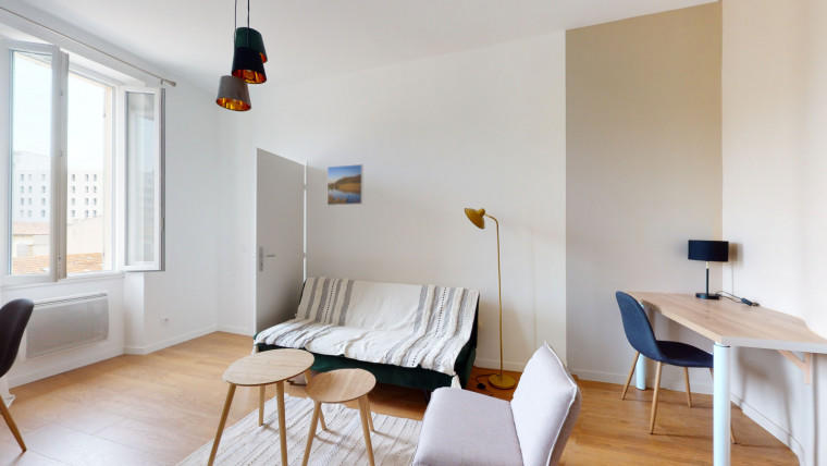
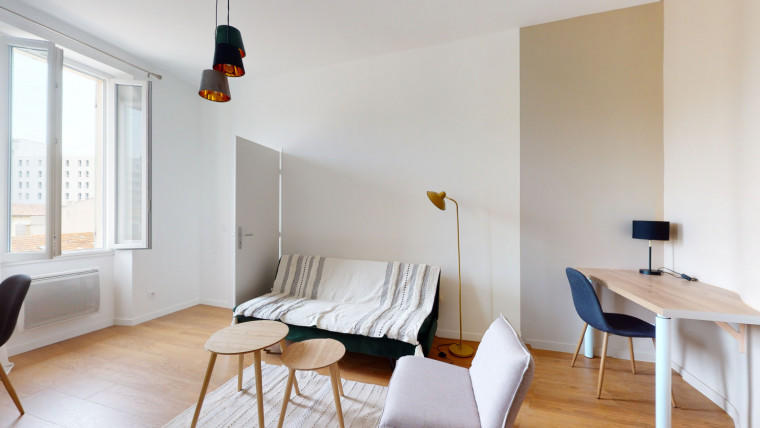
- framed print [326,163,365,207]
